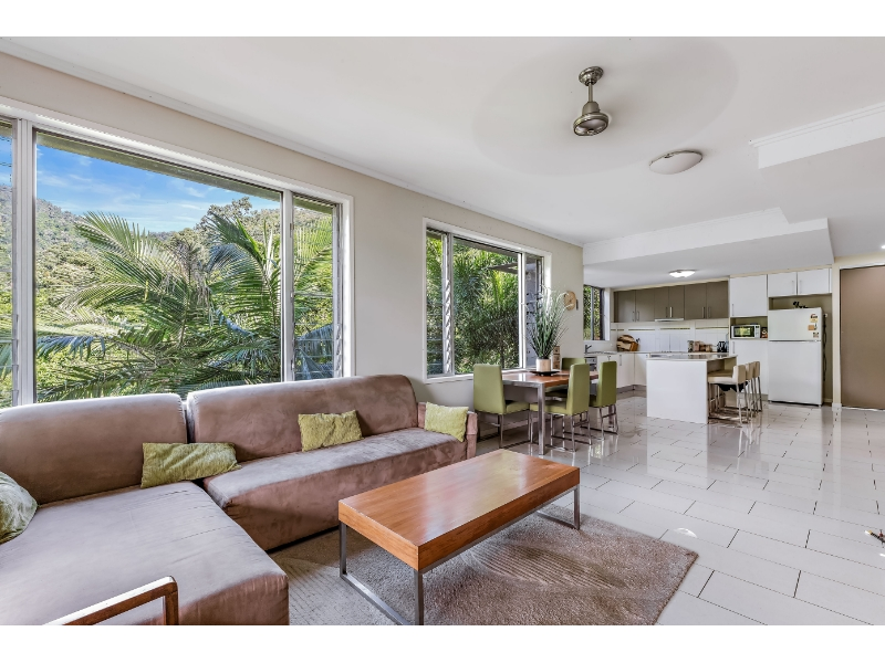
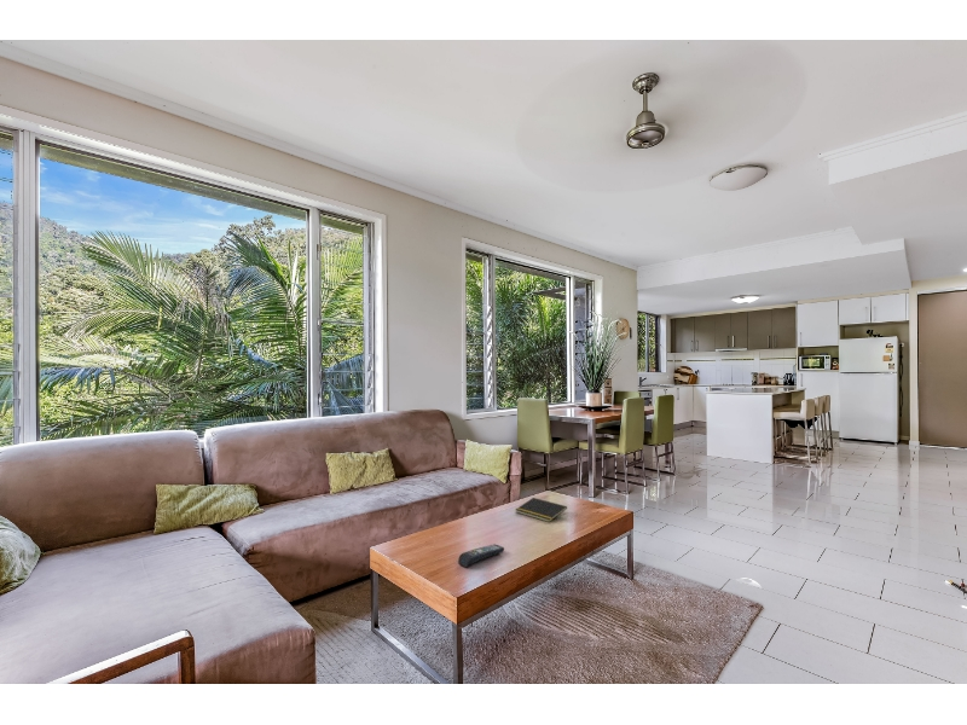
+ remote control [457,544,505,568]
+ notepad [514,497,568,523]
